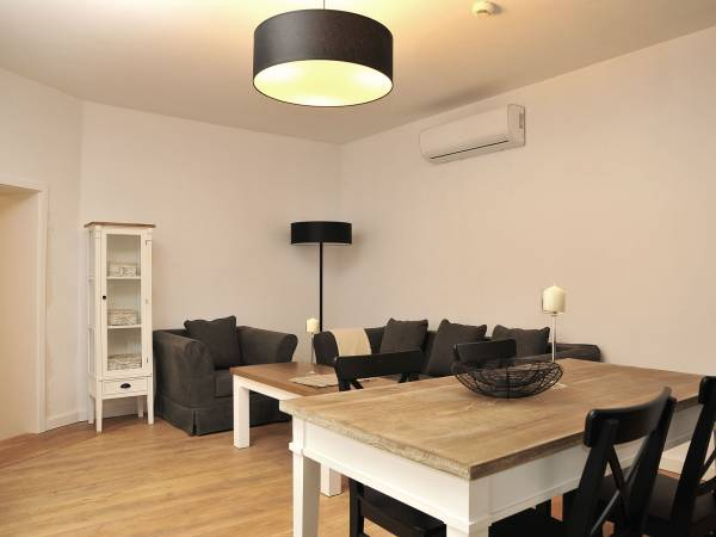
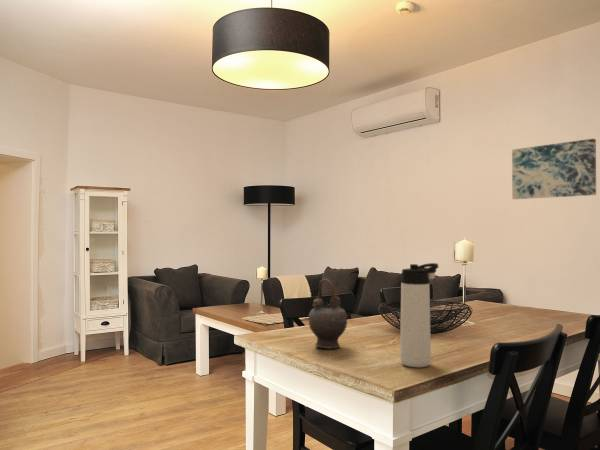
+ teapot [307,278,348,349]
+ thermos bottle [399,262,440,368]
+ wall art [511,138,597,200]
